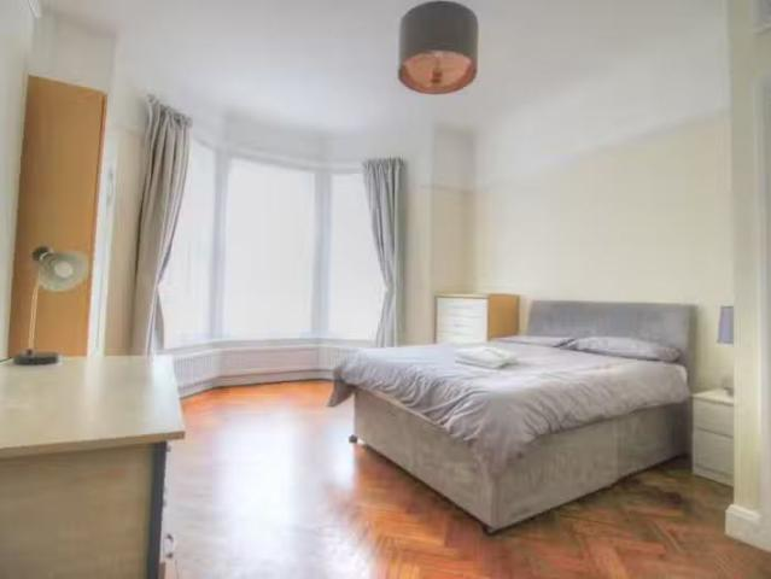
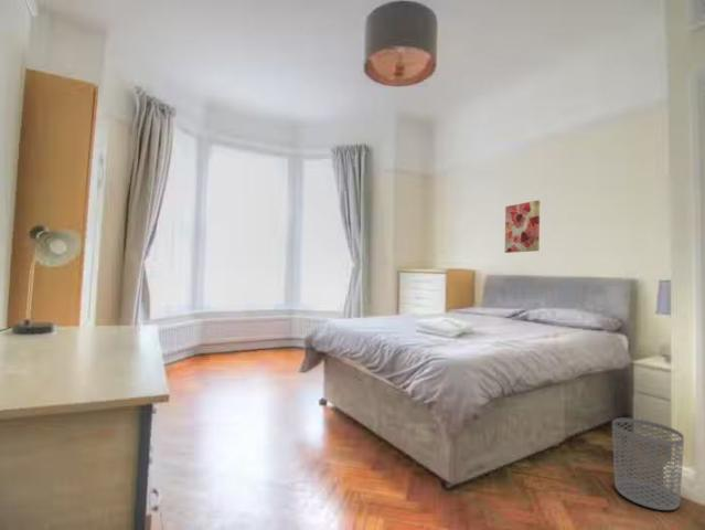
+ waste bin [611,417,685,511]
+ wall art [504,200,541,254]
